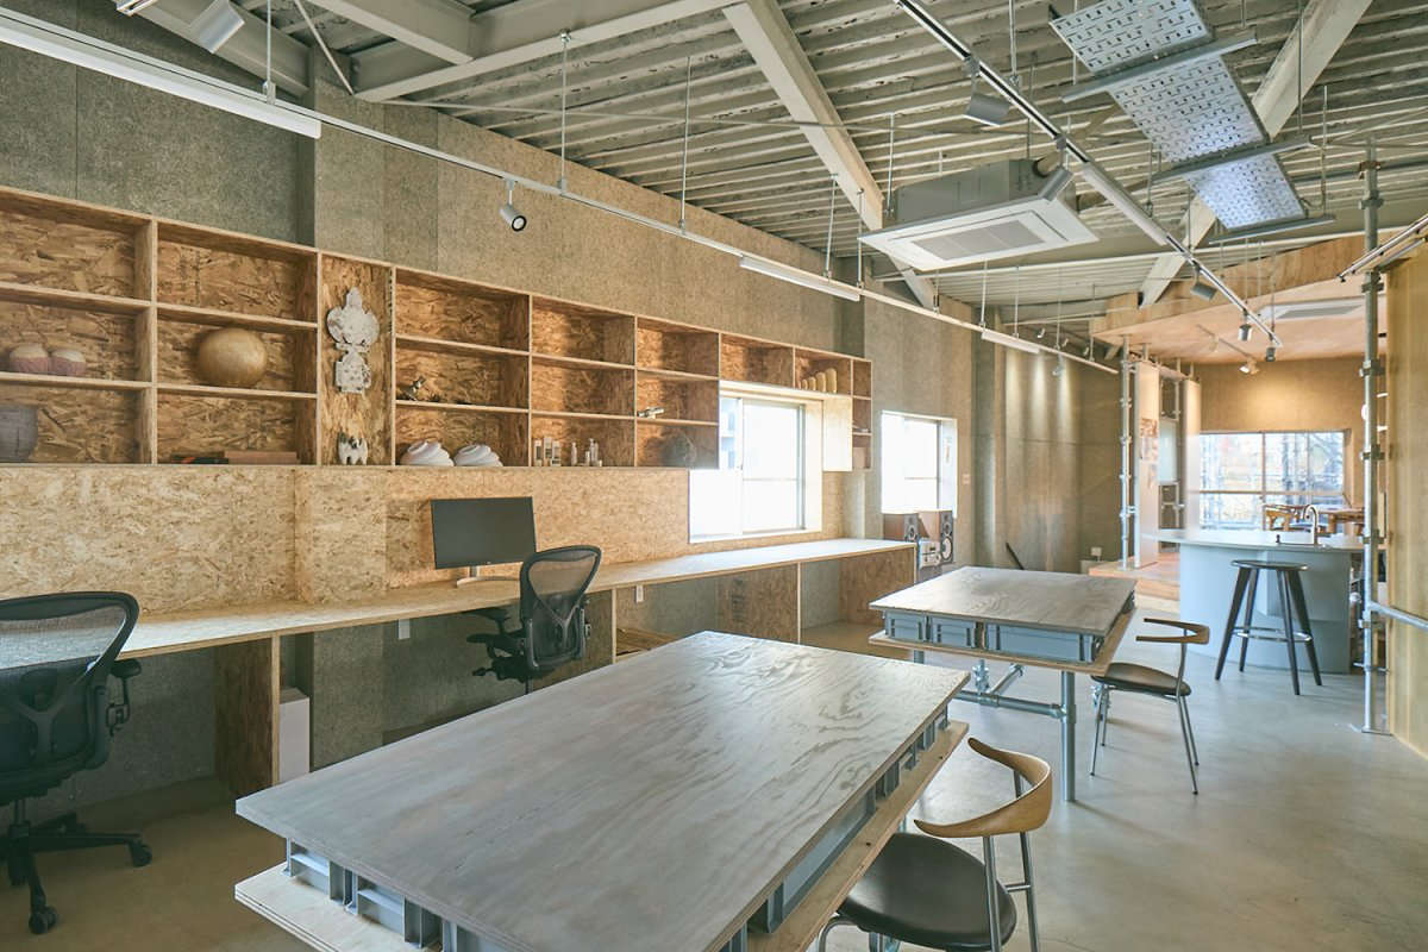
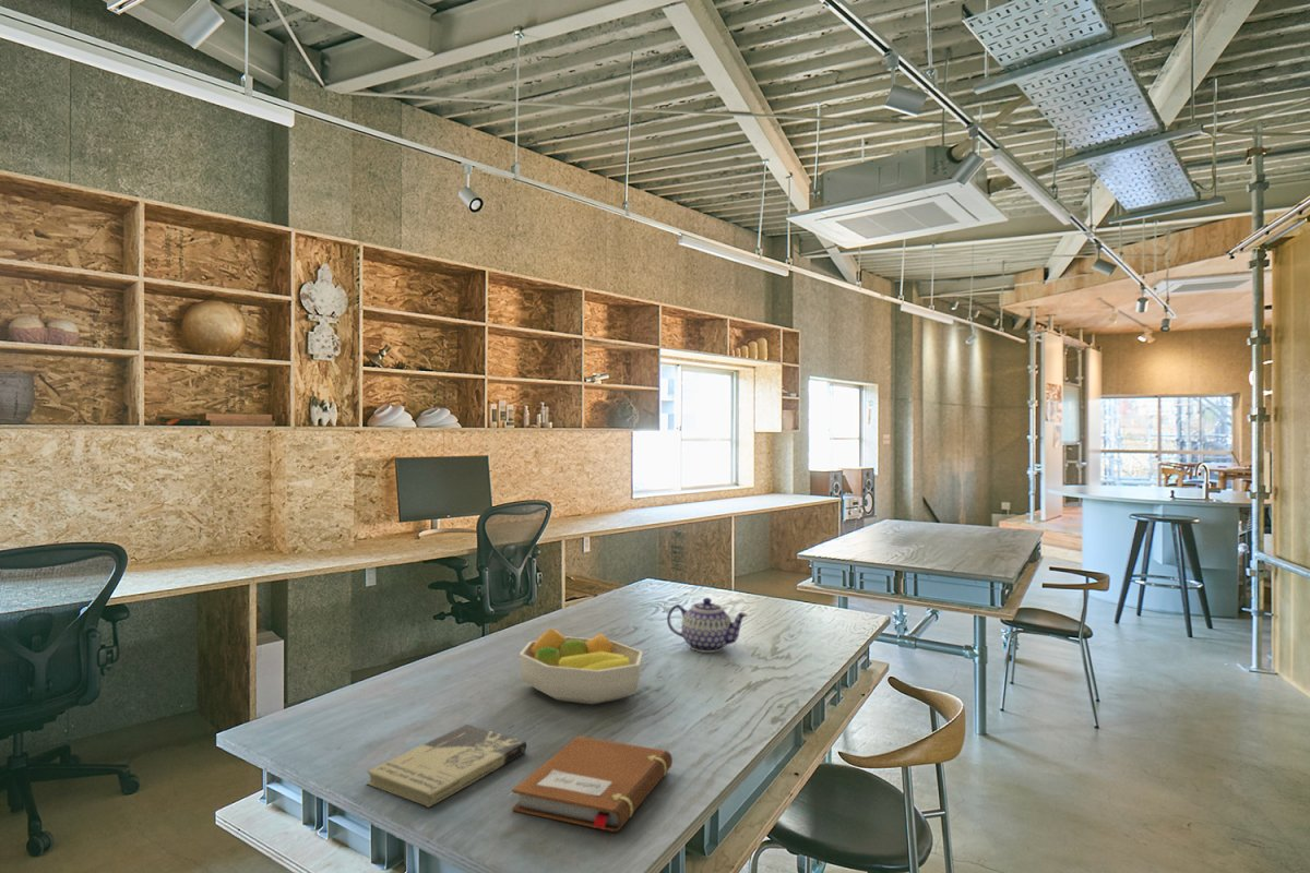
+ notebook [511,734,674,833]
+ fruit bowl [519,627,644,705]
+ teapot [666,597,749,654]
+ book [366,723,527,809]
